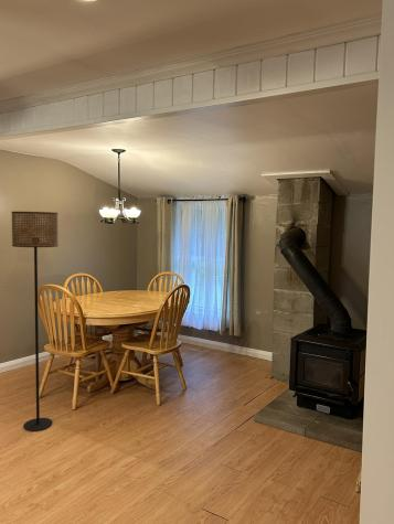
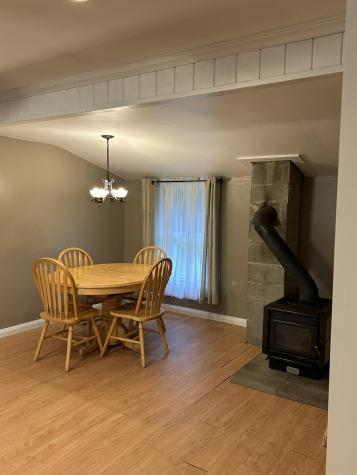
- floor lamp [10,211,60,432]
